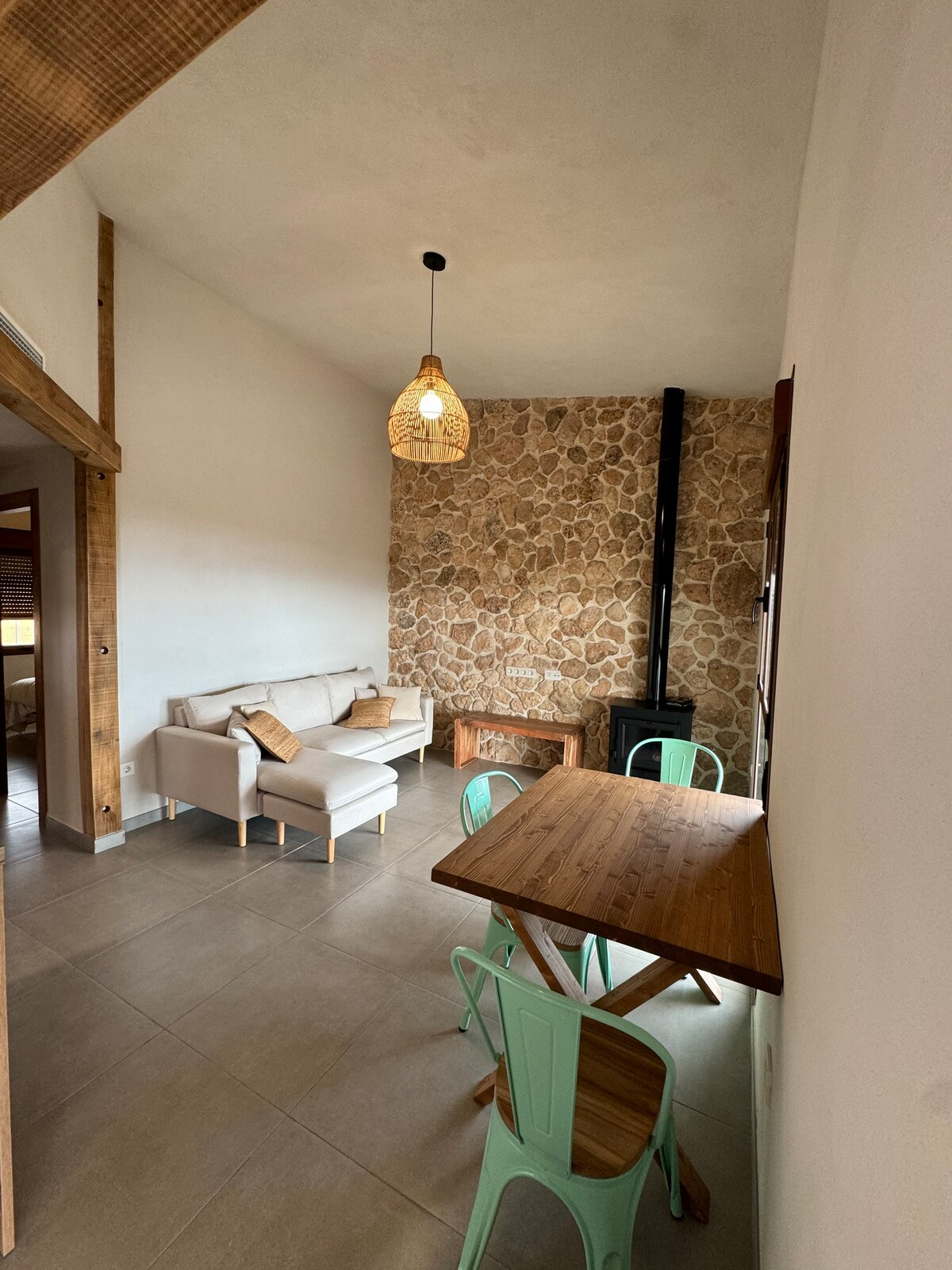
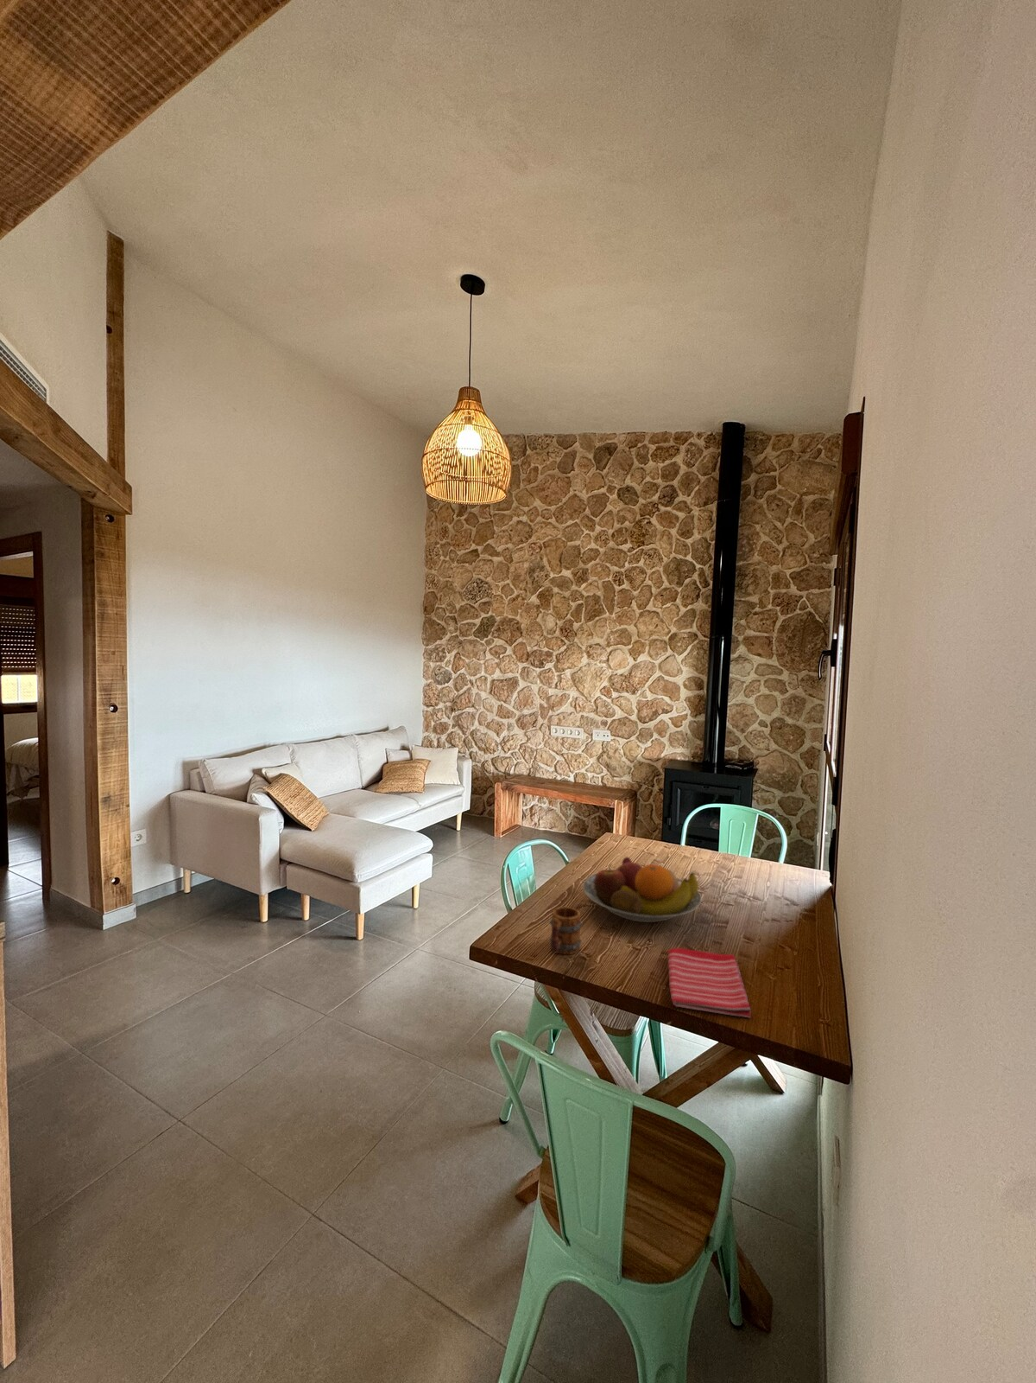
+ fruit bowl [582,856,702,923]
+ dish towel [667,947,752,1018]
+ mug [548,906,583,955]
